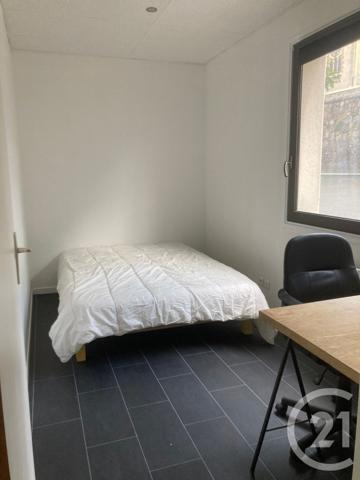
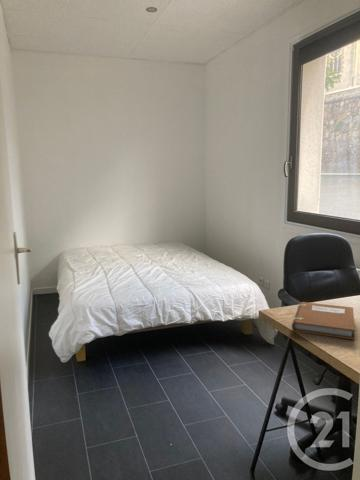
+ notebook [291,301,356,341]
